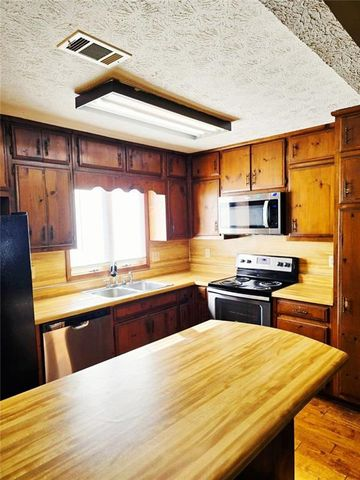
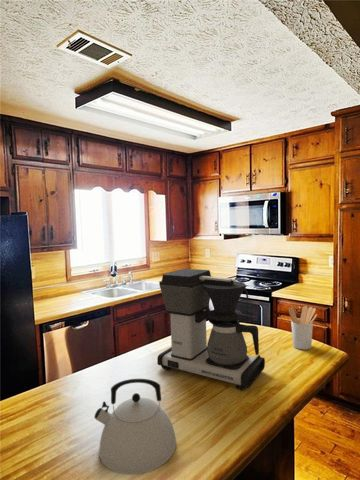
+ coffee maker [156,268,266,391]
+ kettle [93,378,177,475]
+ utensil holder [288,305,318,351]
